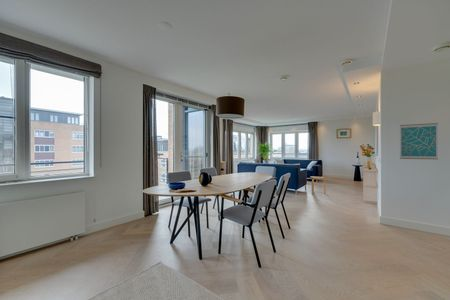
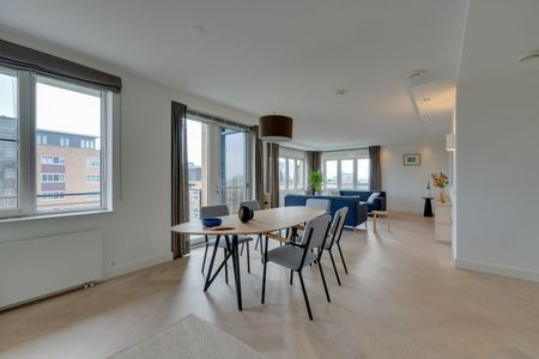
- wall art [399,122,439,160]
